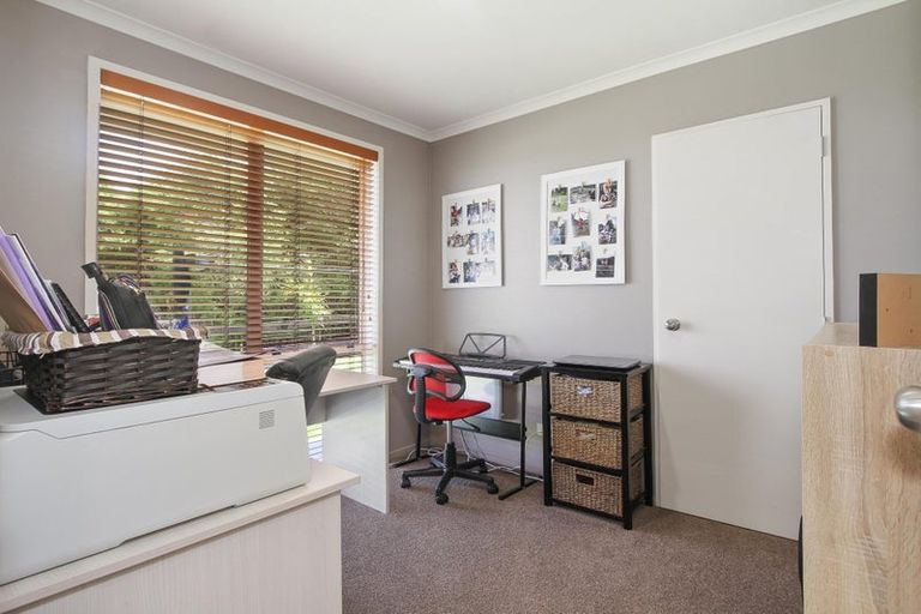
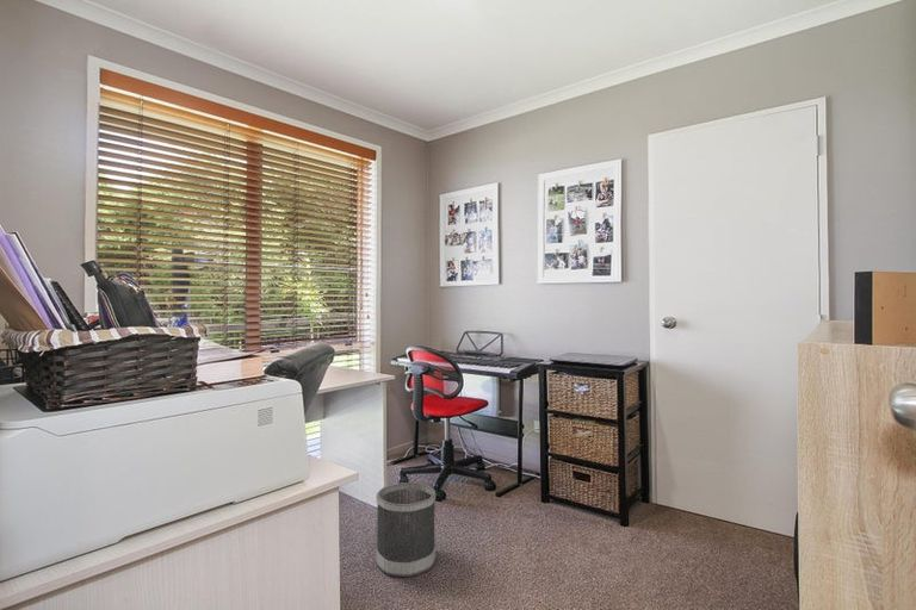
+ wastebasket [375,481,437,578]
